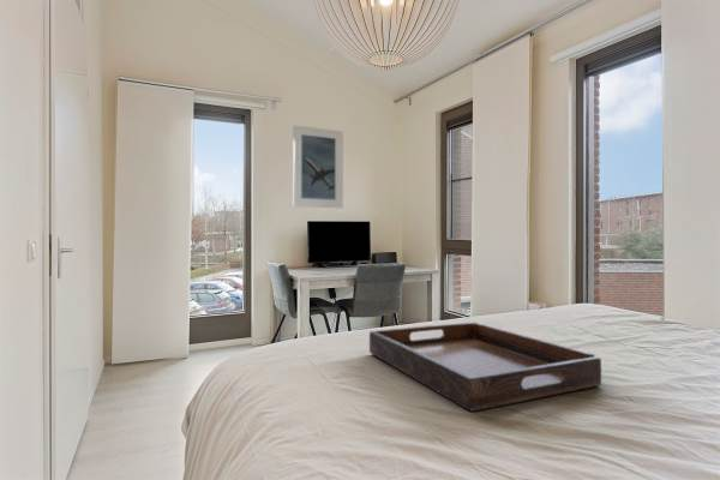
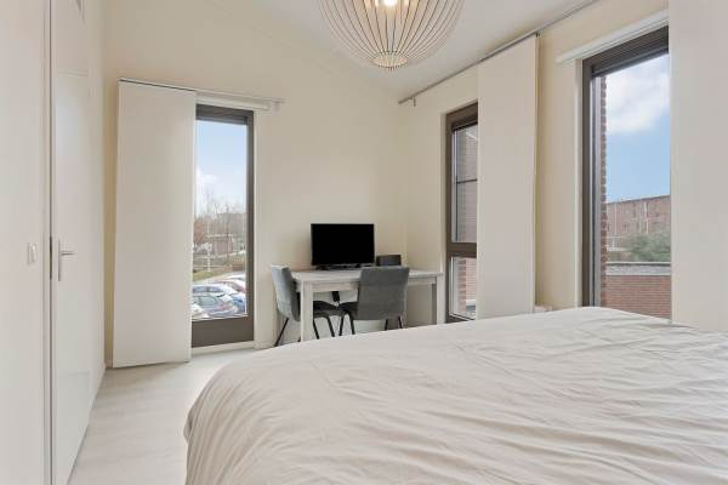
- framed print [292,124,344,209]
- serving tray [368,322,602,413]
